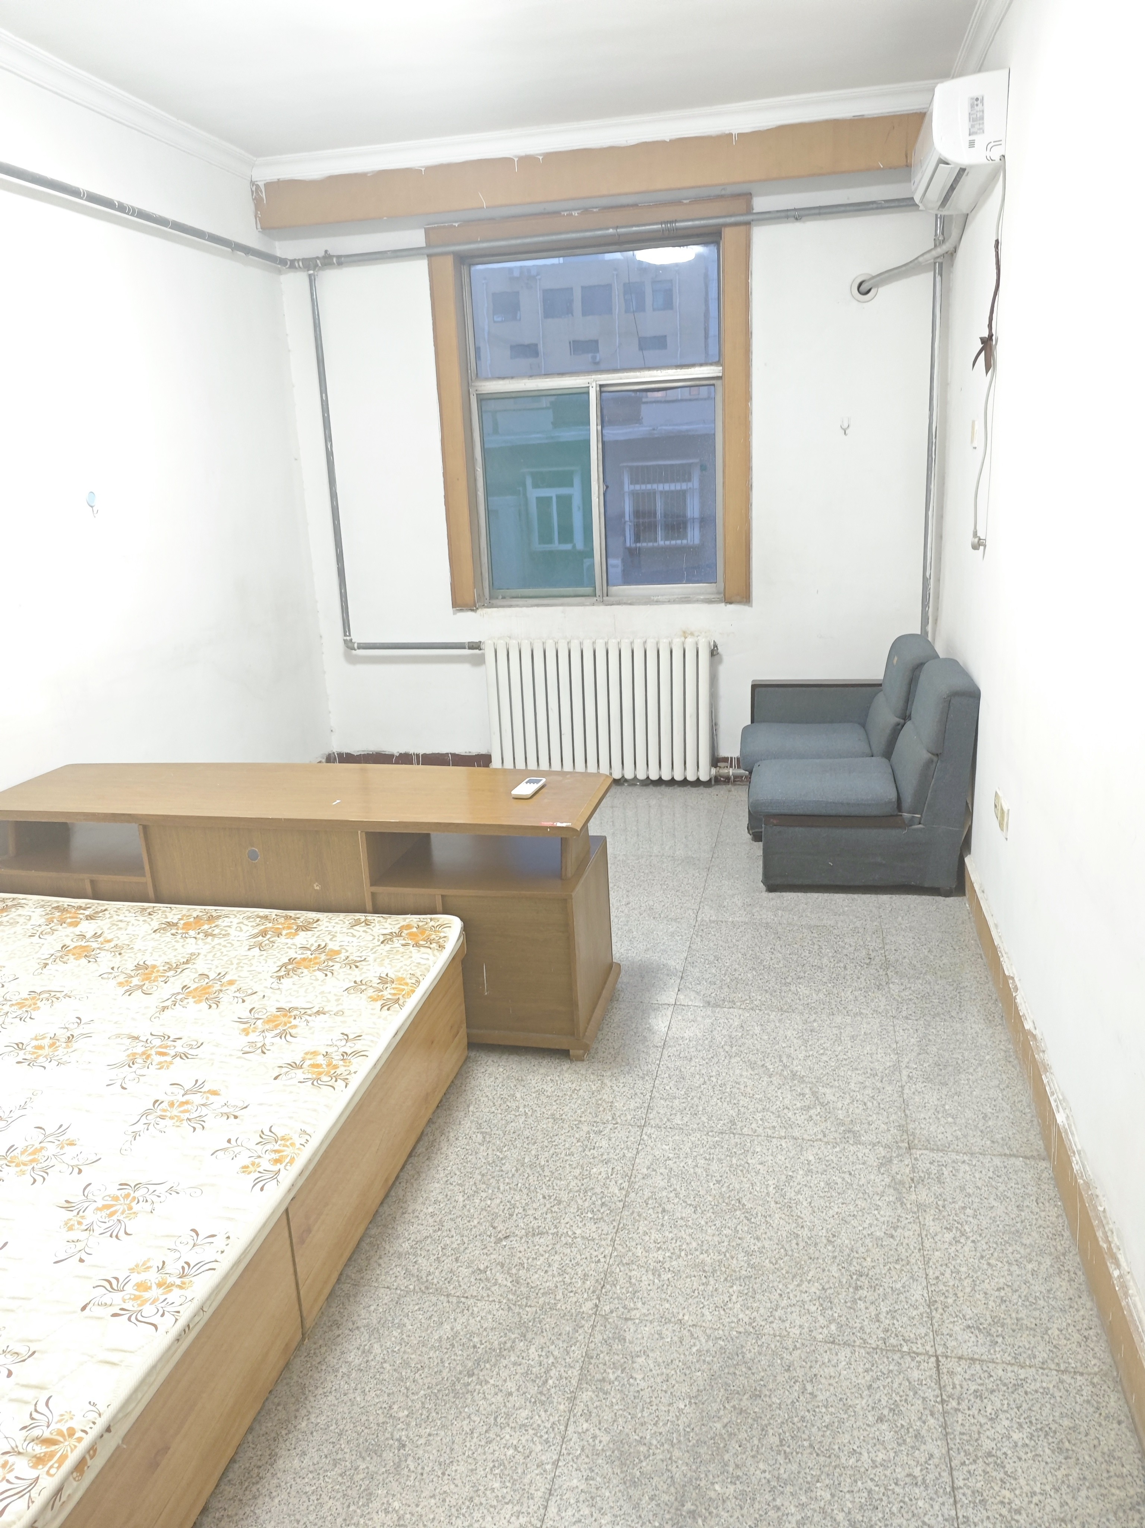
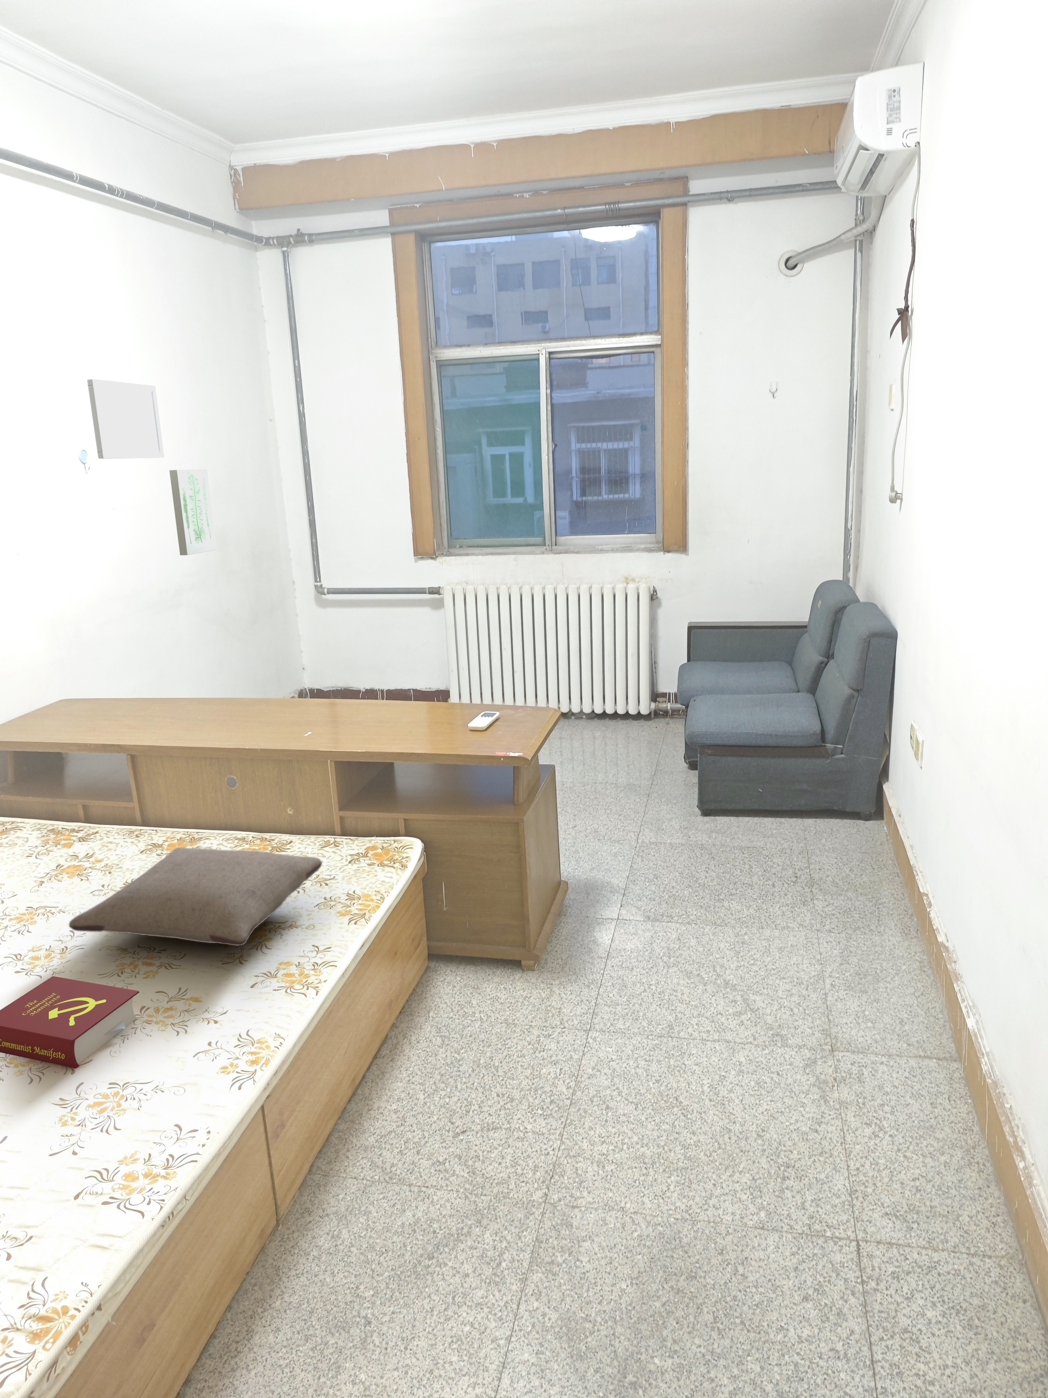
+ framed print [87,379,165,459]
+ book [0,975,140,1069]
+ wall art [168,469,217,556]
+ pillow [68,848,323,946]
